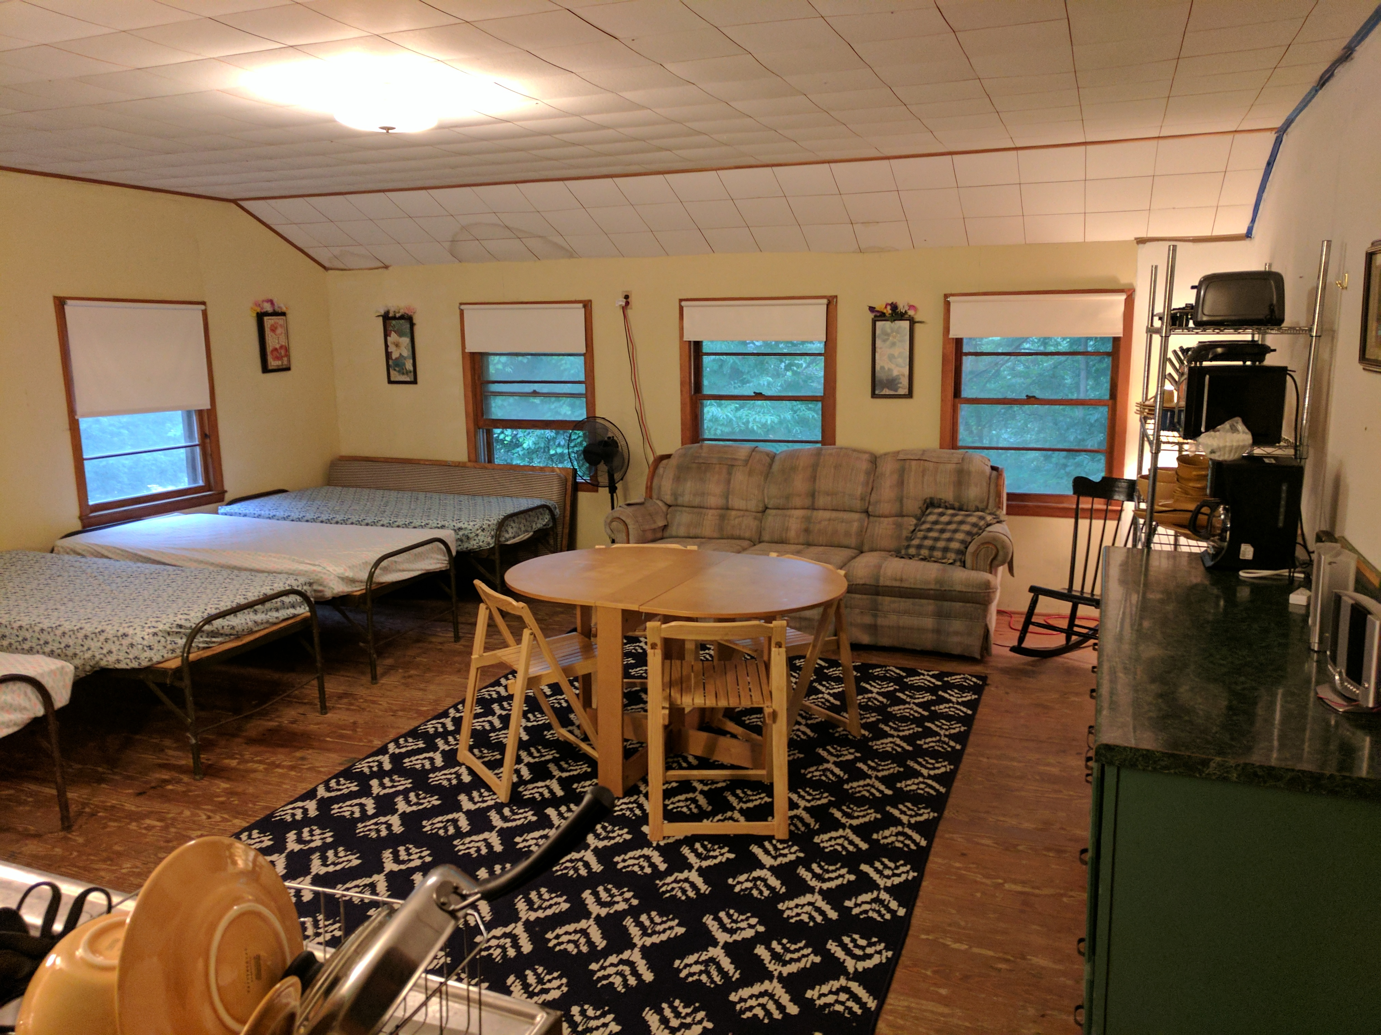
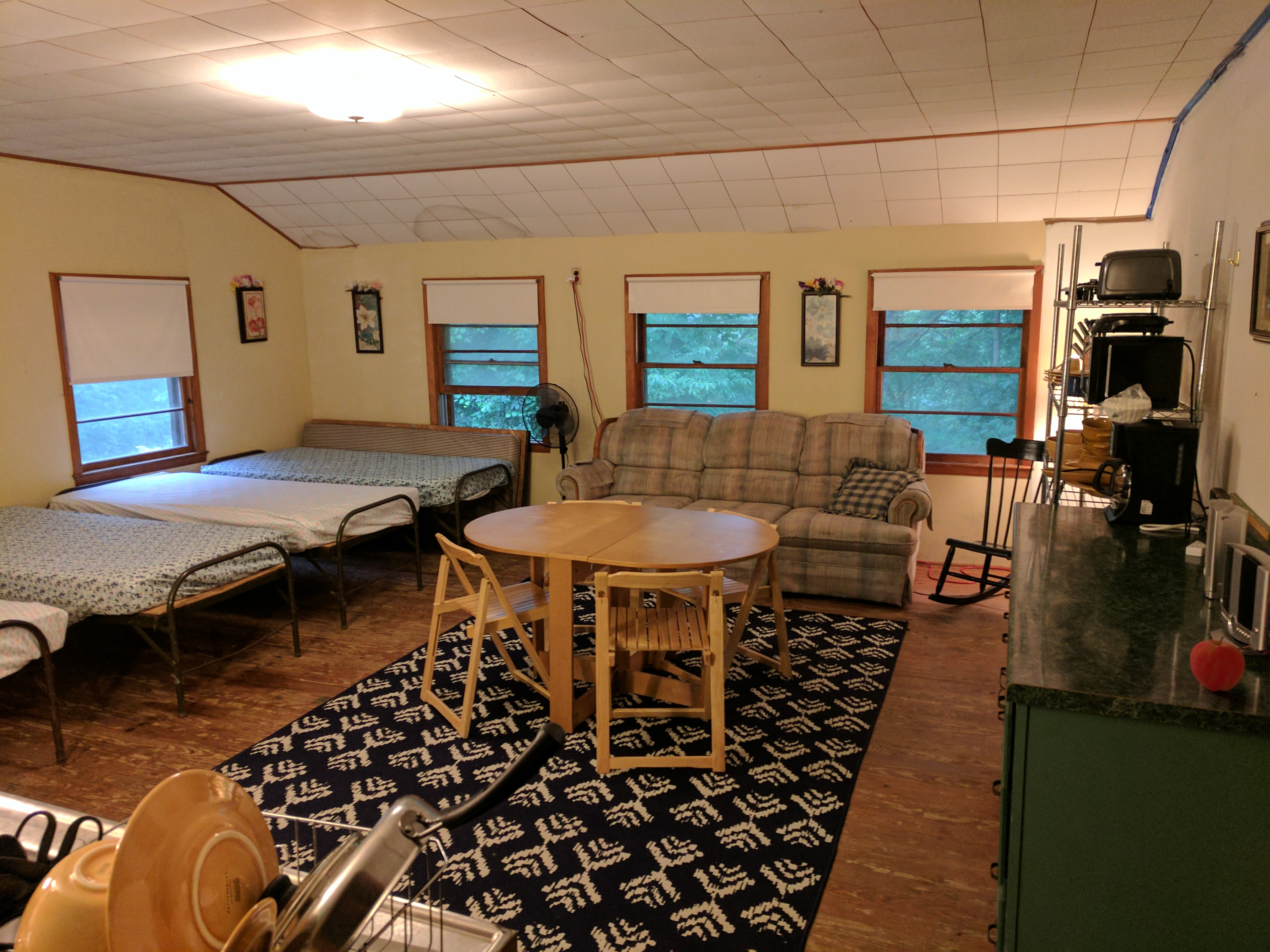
+ apple [1190,636,1245,692]
